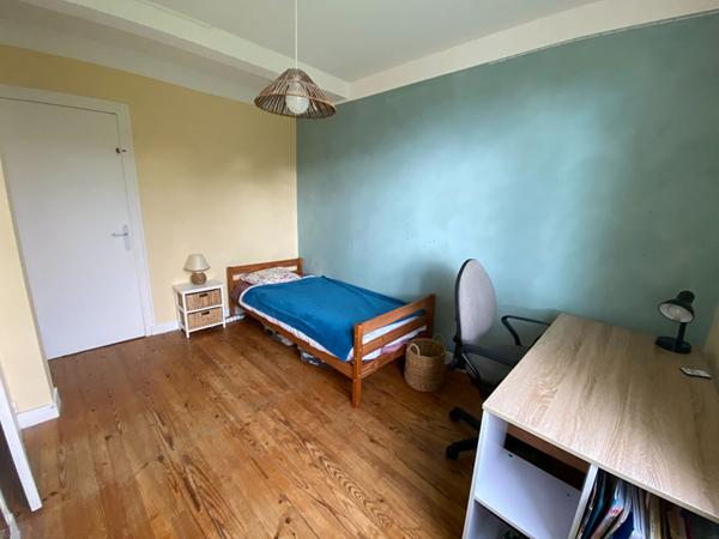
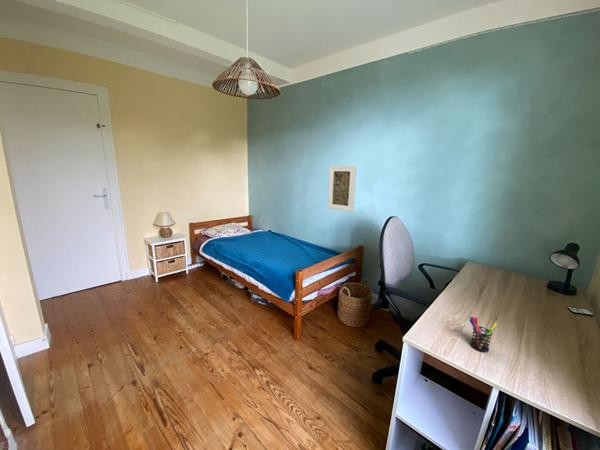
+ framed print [327,165,357,213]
+ pen holder [468,316,498,353]
